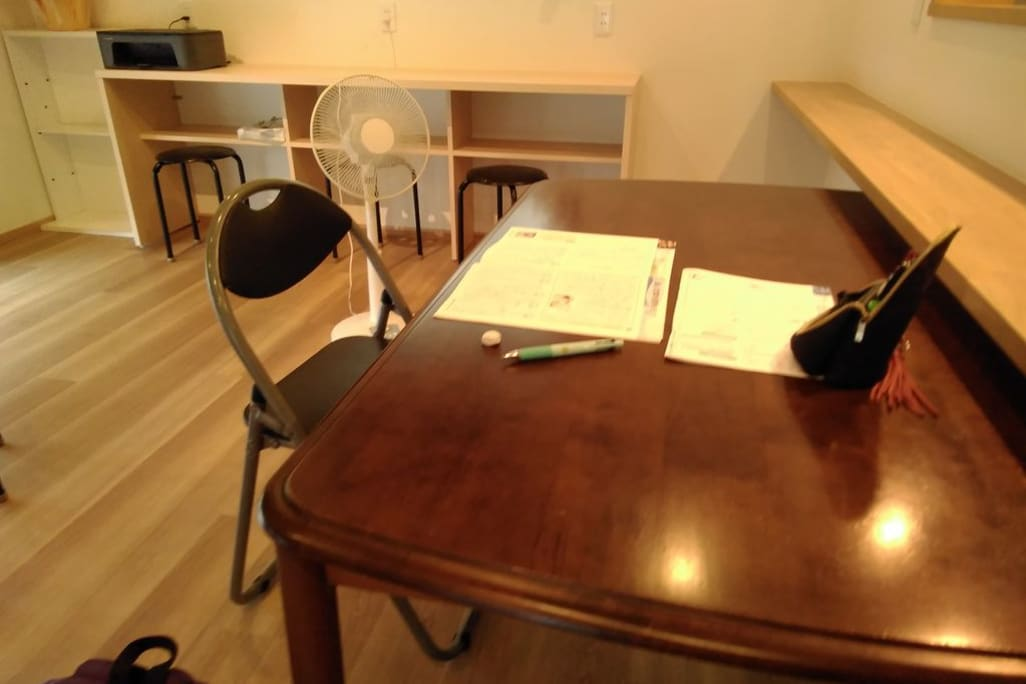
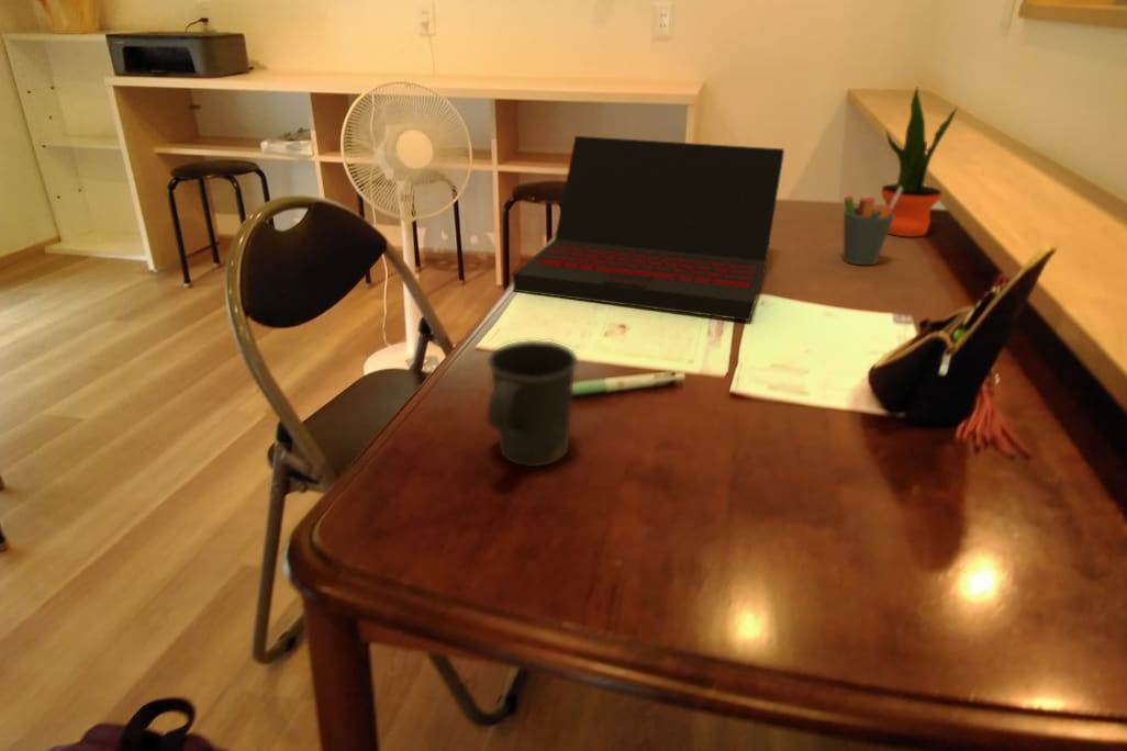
+ potted plant [880,87,959,237]
+ mug [486,339,579,468]
+ laptop [512,135,785,322]
+ pen holder [841,187,902,266]
